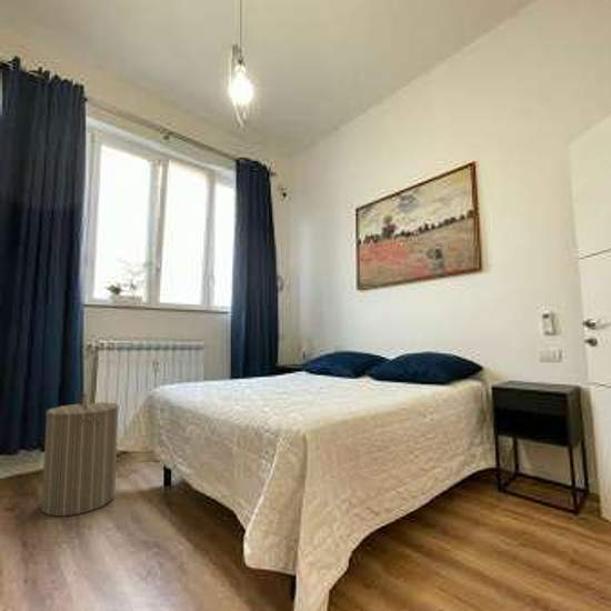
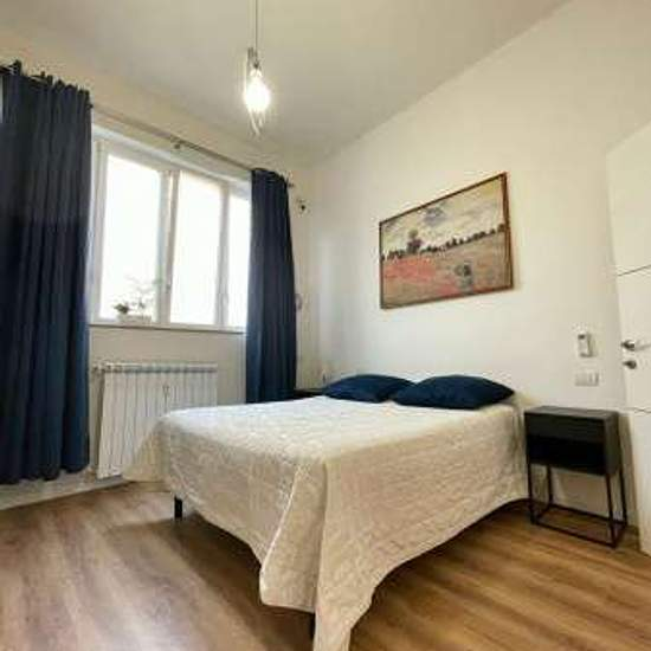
- laundry hamper [40,392,120,518]
